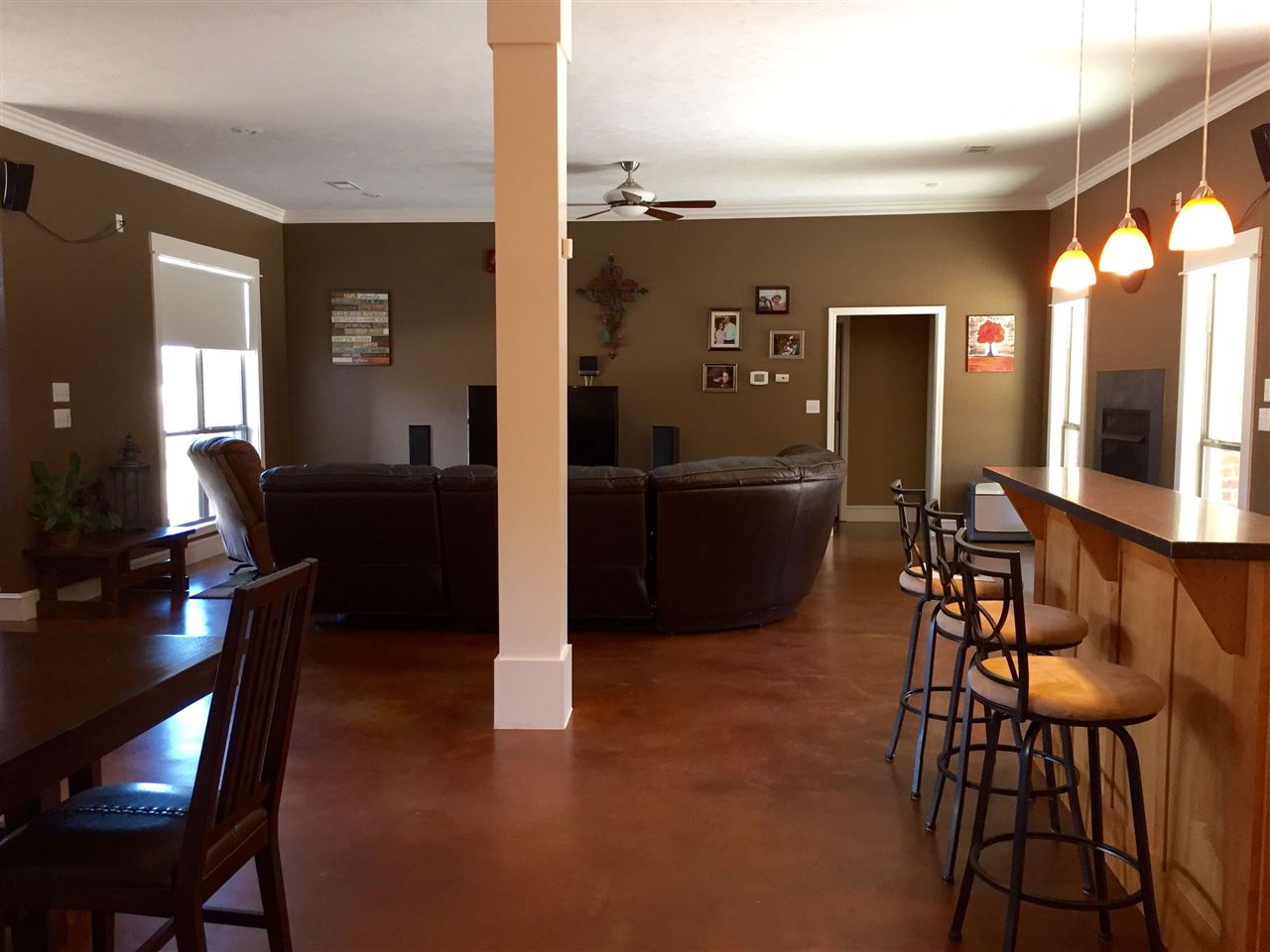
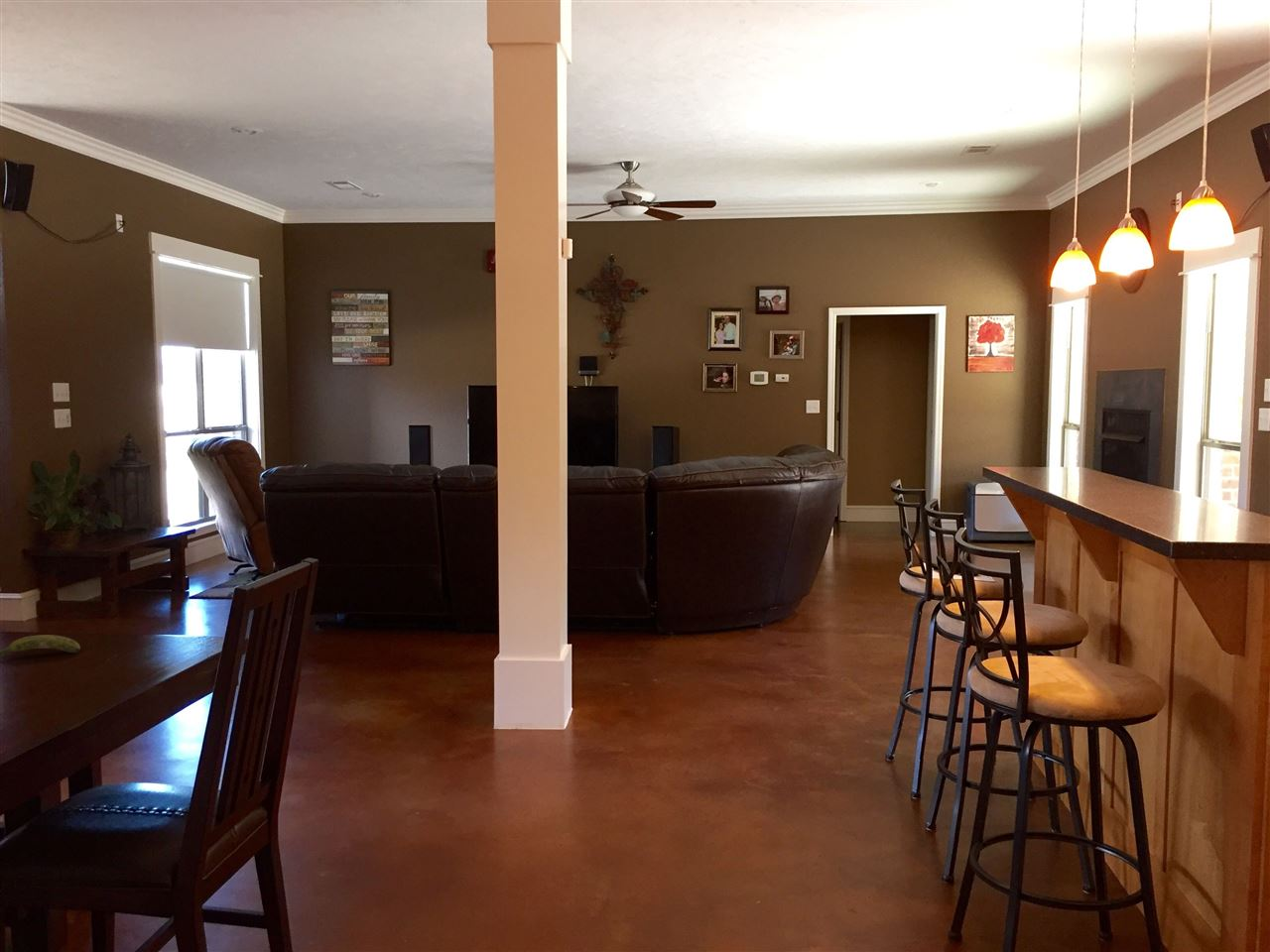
+ banana [0,635,81,656]
